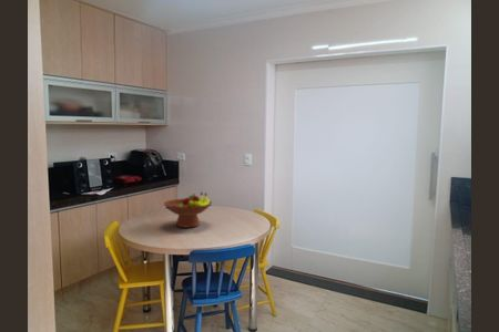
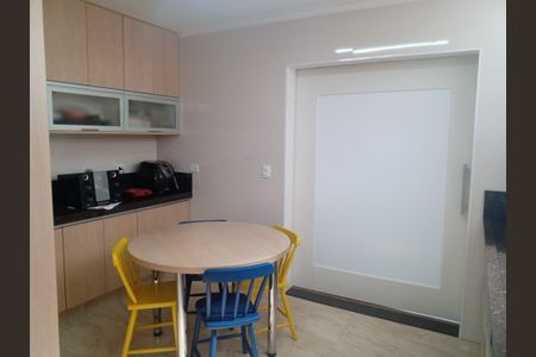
- fruit bowl [163,191,213,229]
